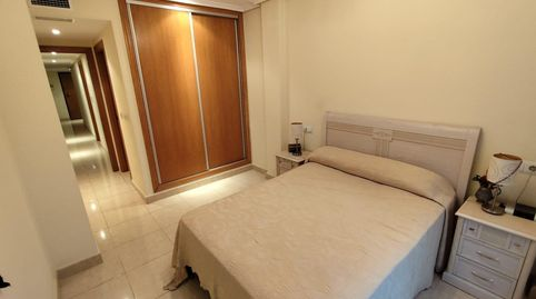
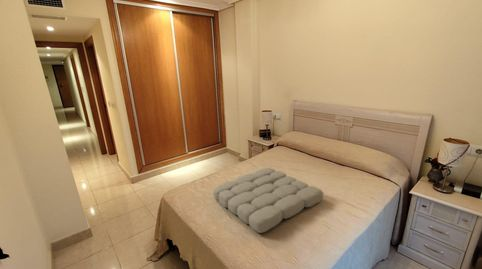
+ cushion [212,167,324,234]
